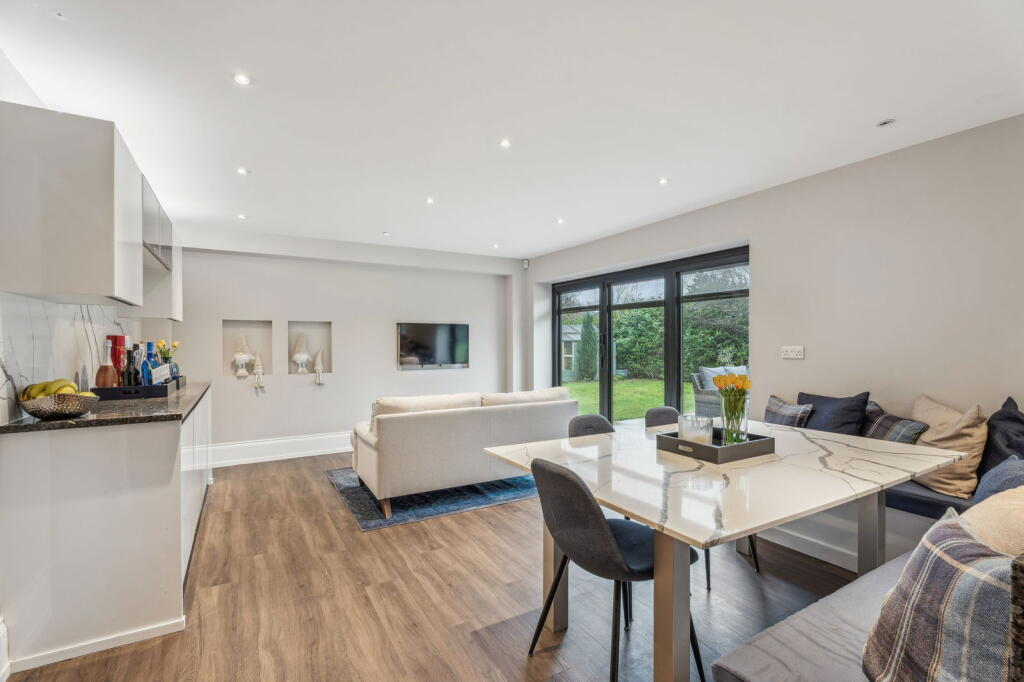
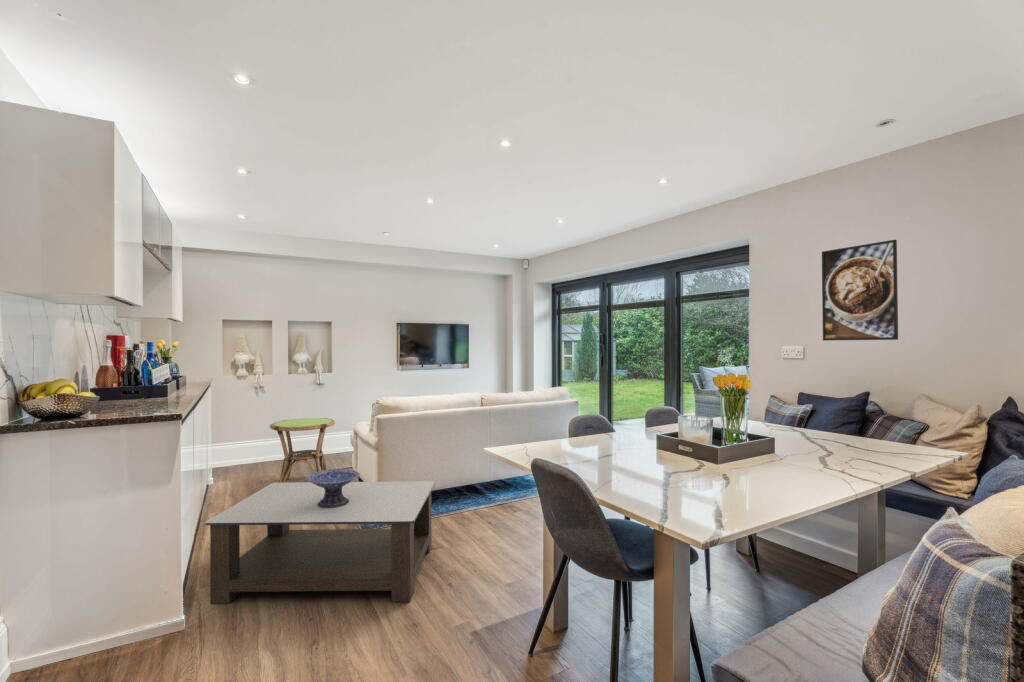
+ decorative bowl [305,468,361,508]
+ side table [269,417,336,483]
+ coffee table [204,480,436,605]
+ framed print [821,239,899,342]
